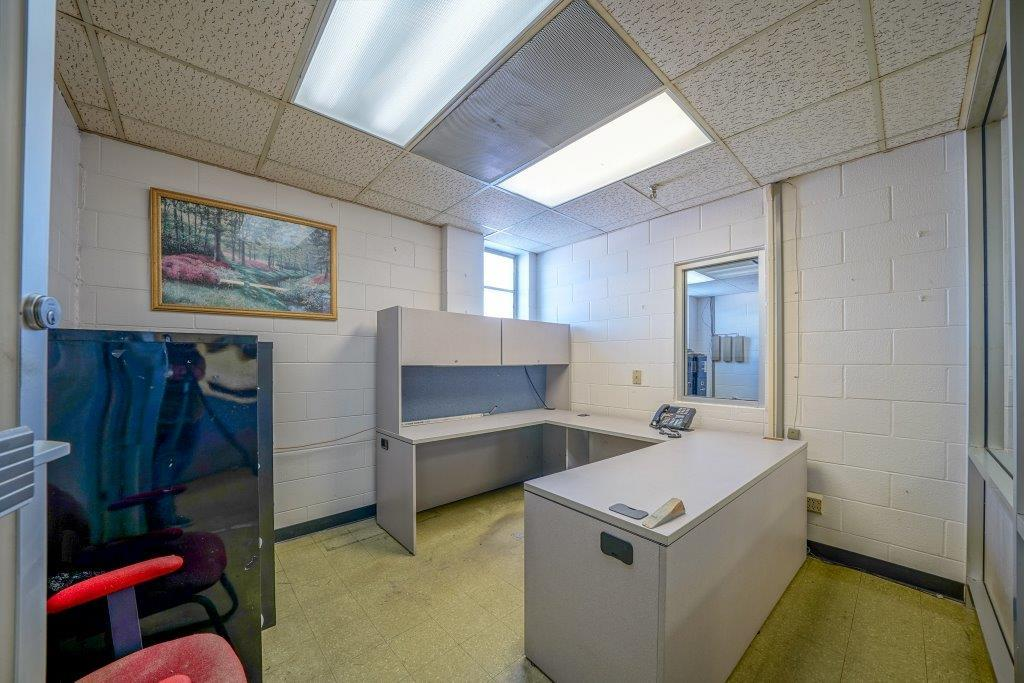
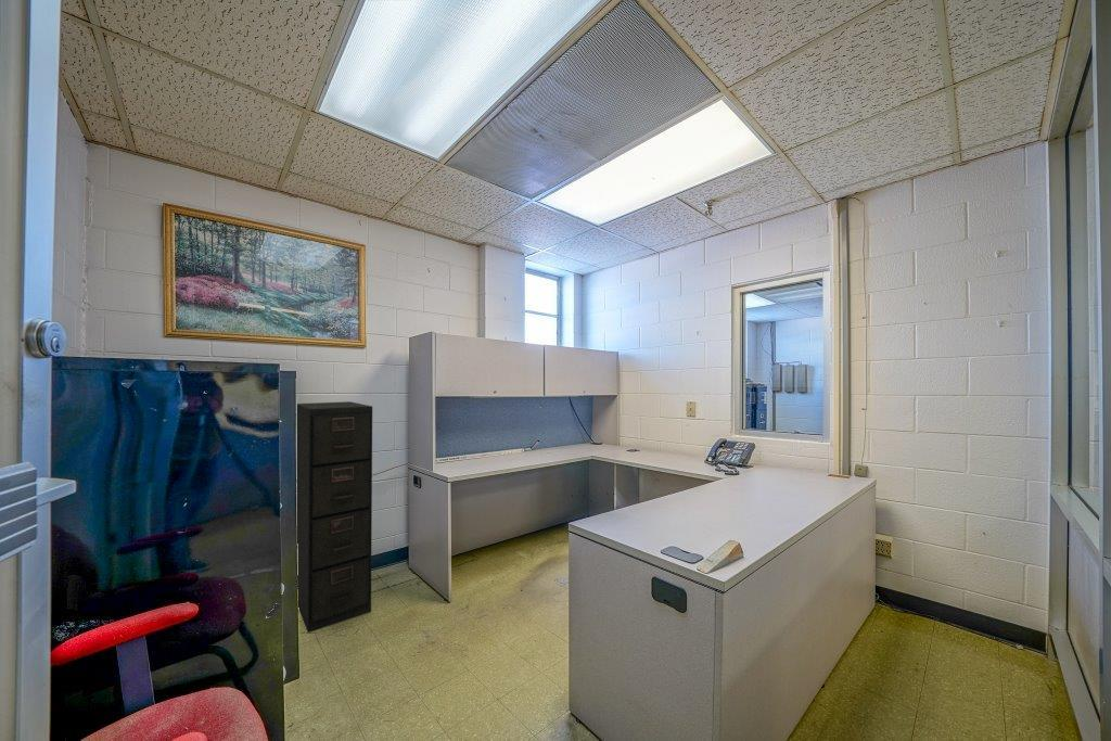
+ filing cabinet [296,400,373,634]
